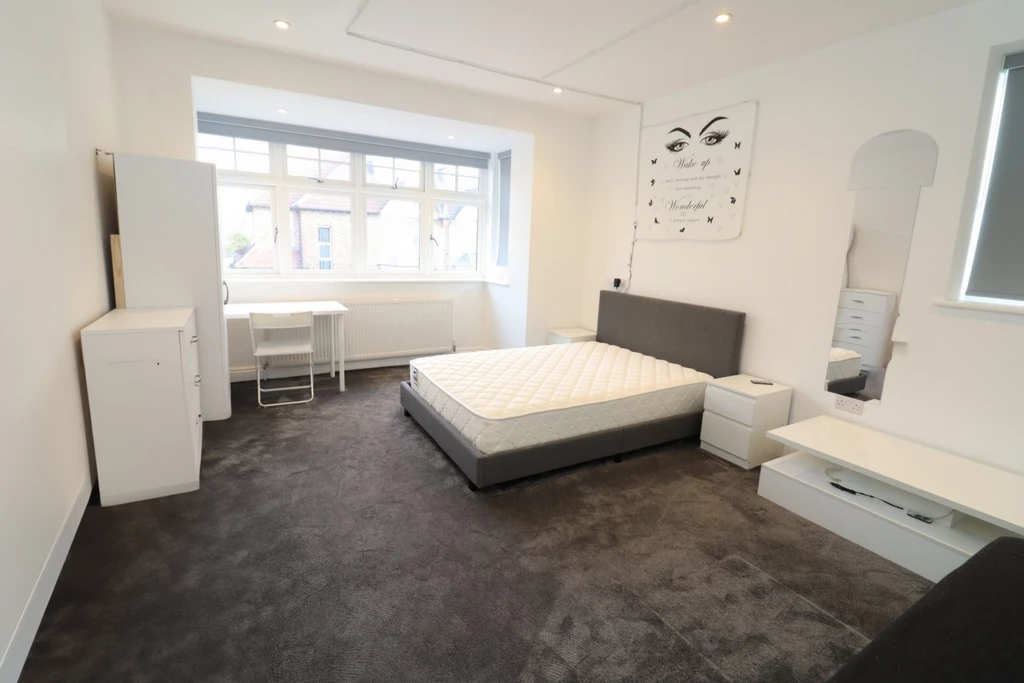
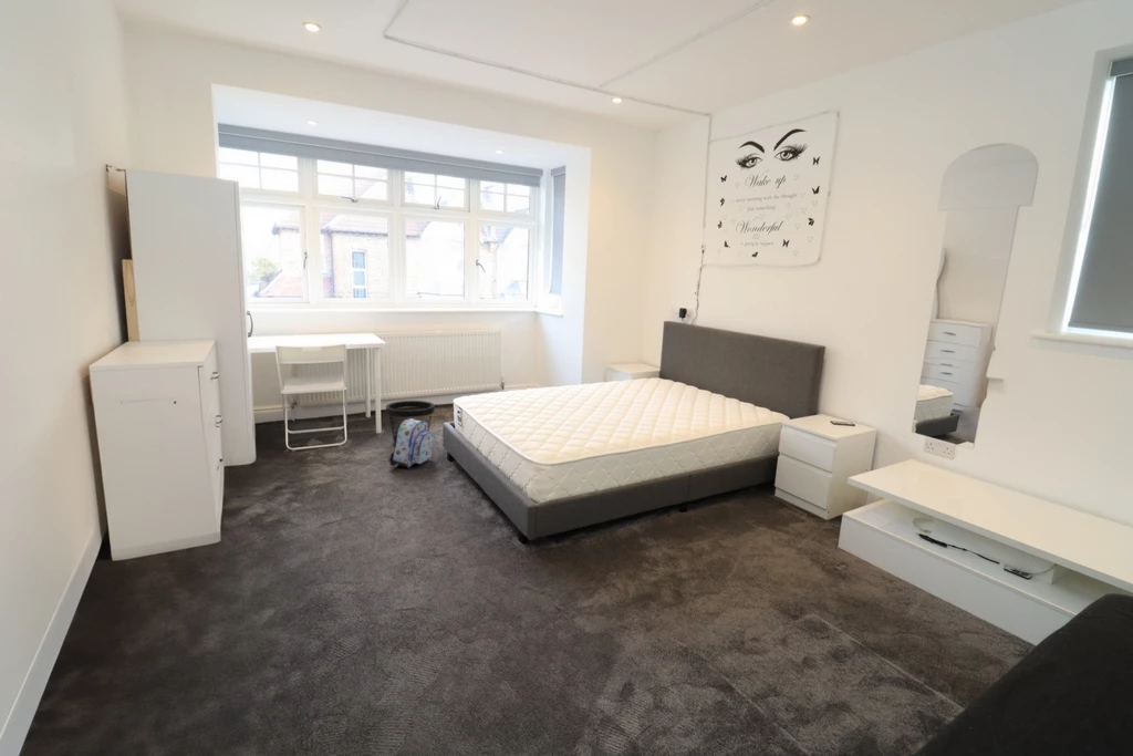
+ backpack [387,417,436,469]
+ wastebasket [385,400,436,445]
